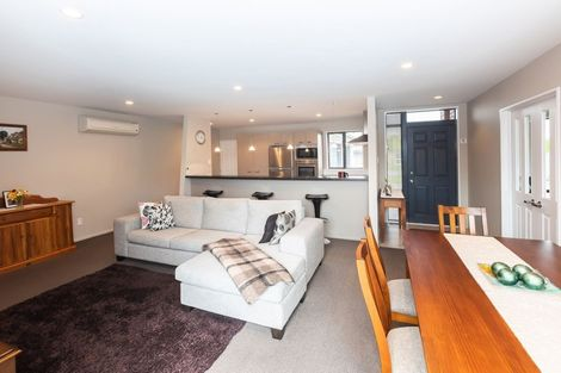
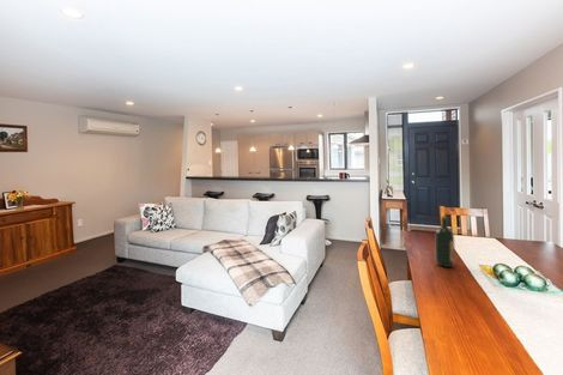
+ wine bottle [434,214,456,268]
